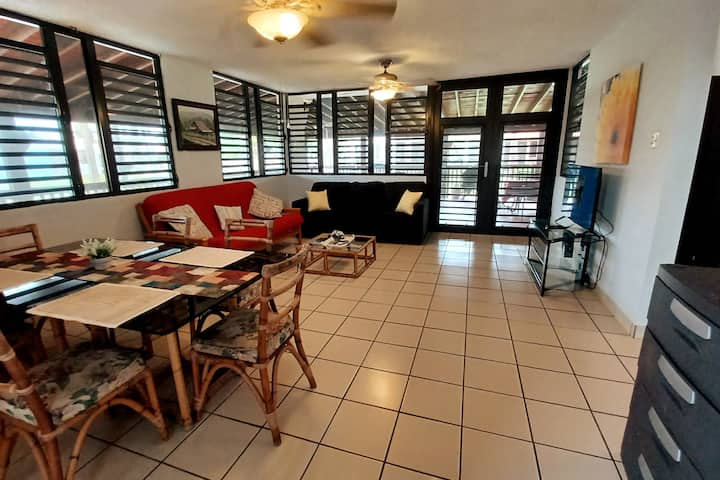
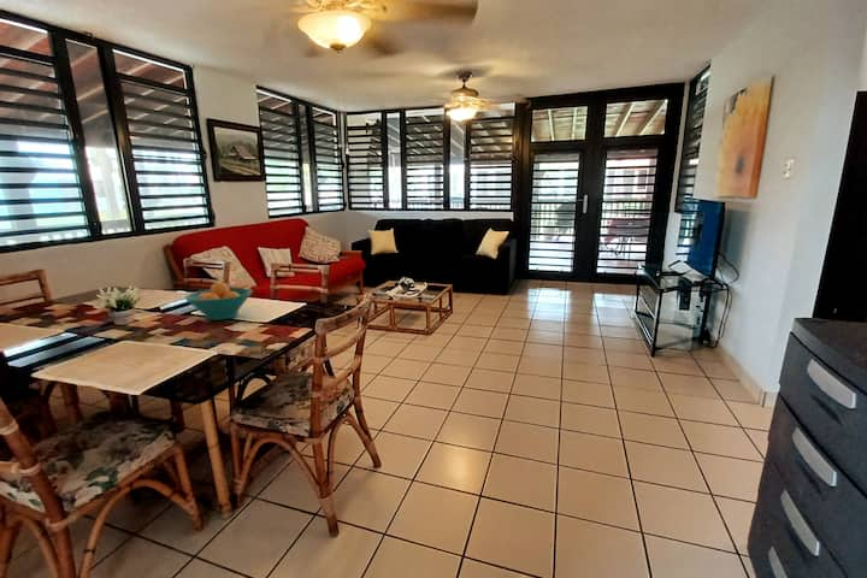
+ fruit bowl [183,281,254,322]
